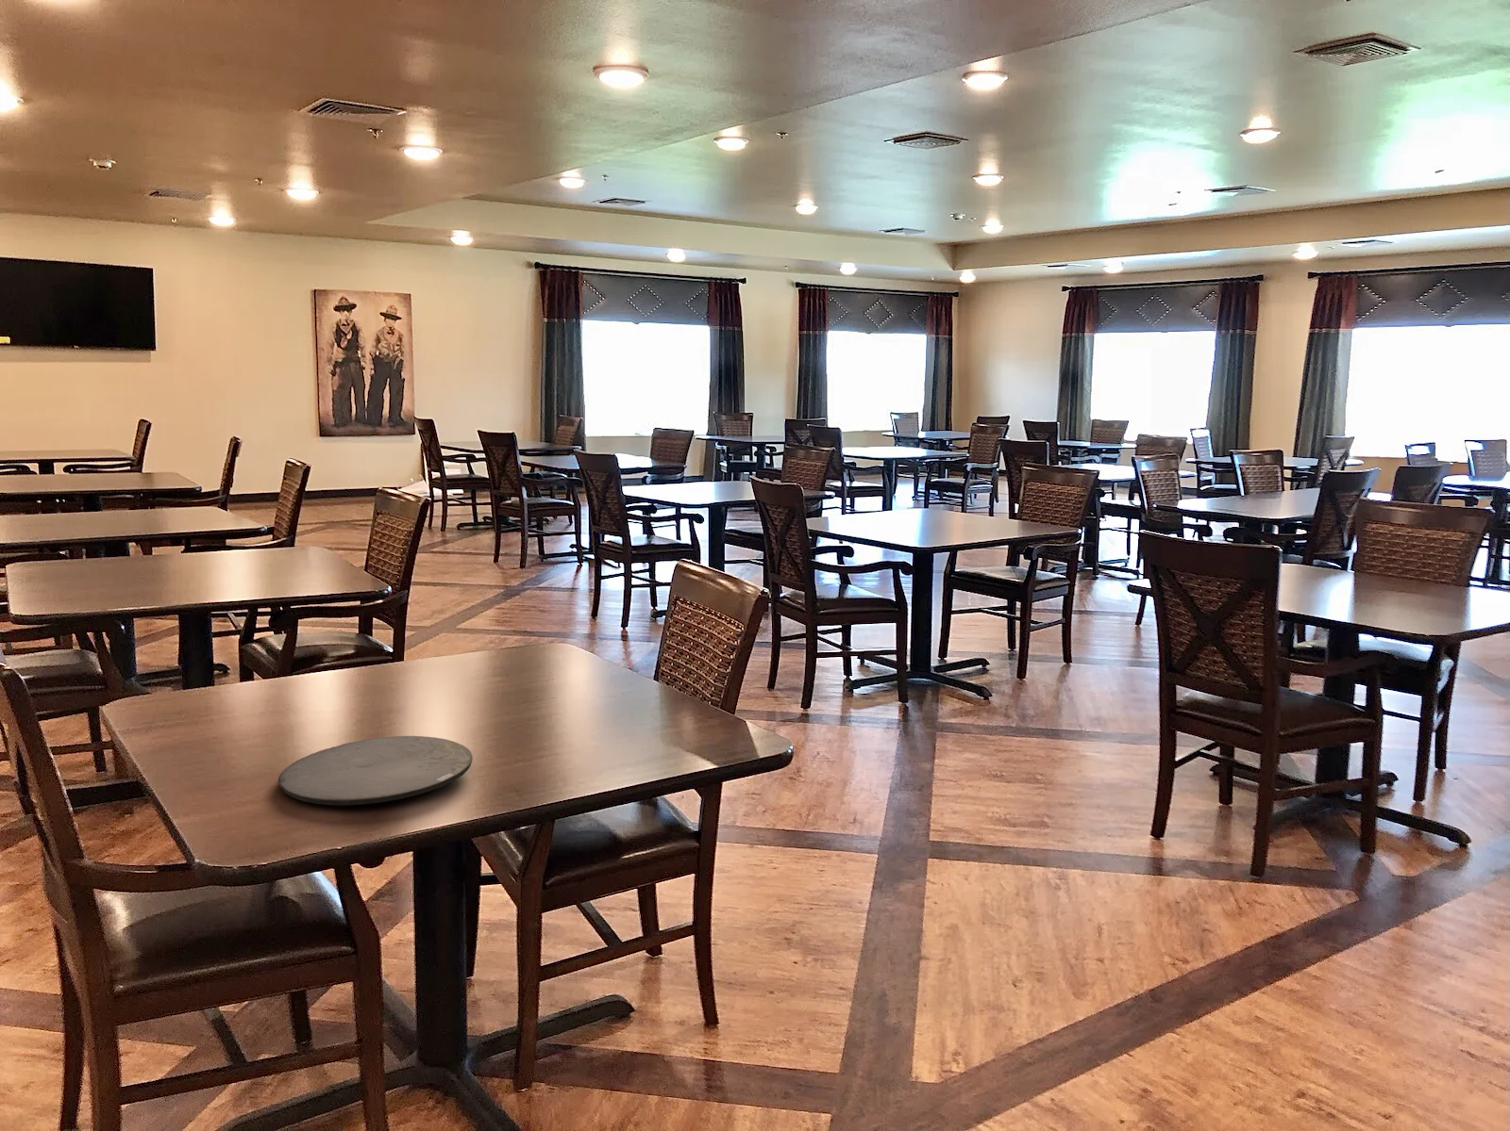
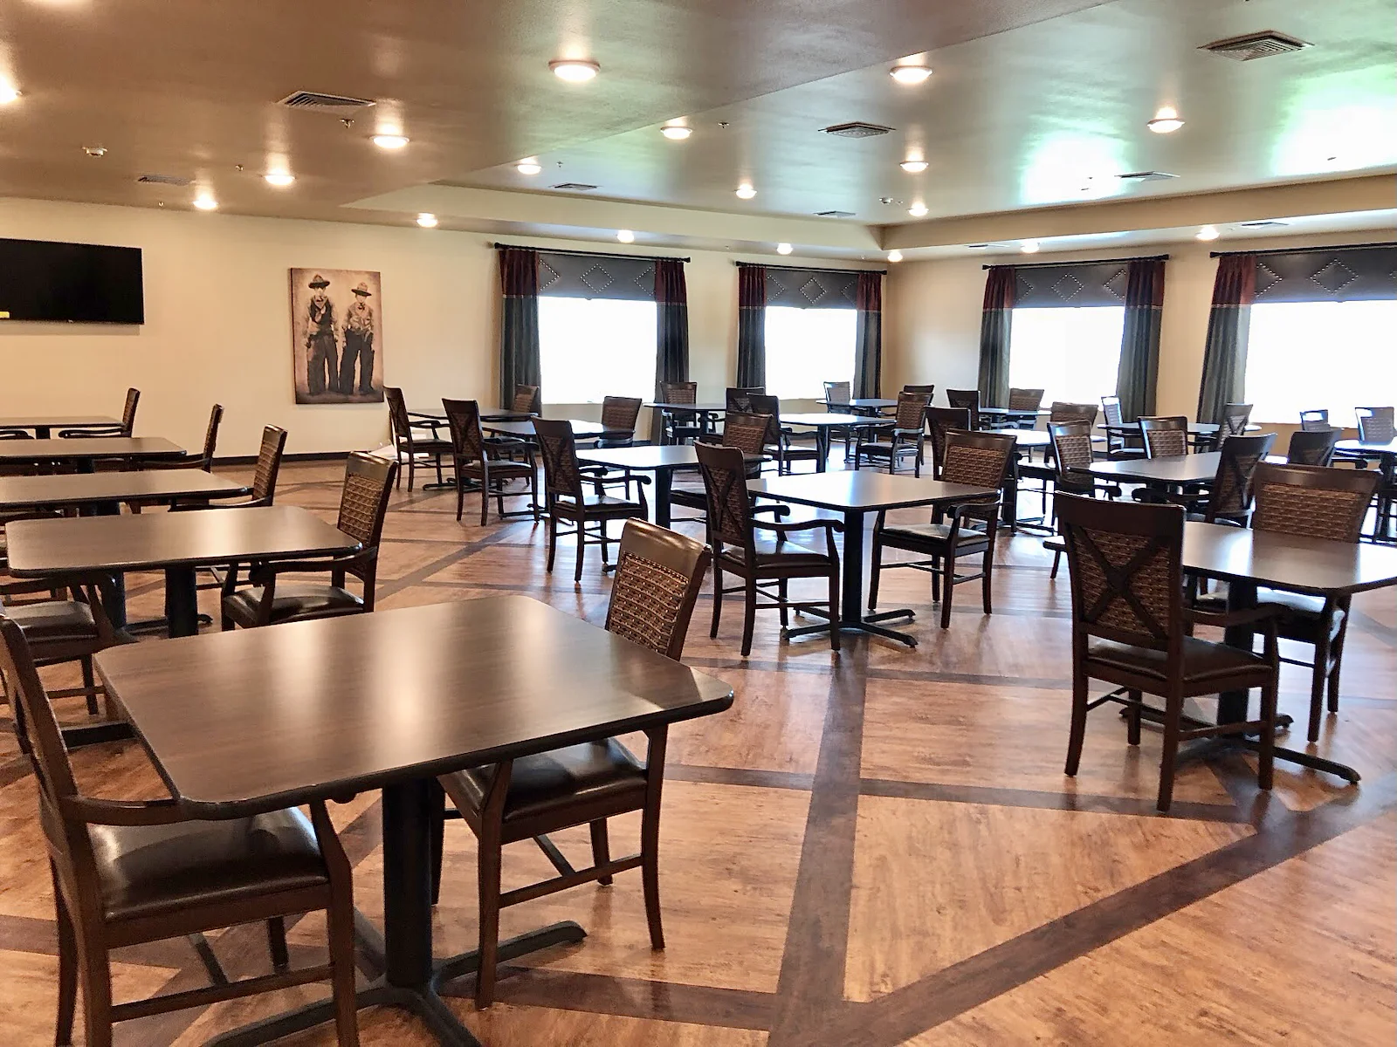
- plate [277,735,473,807]
